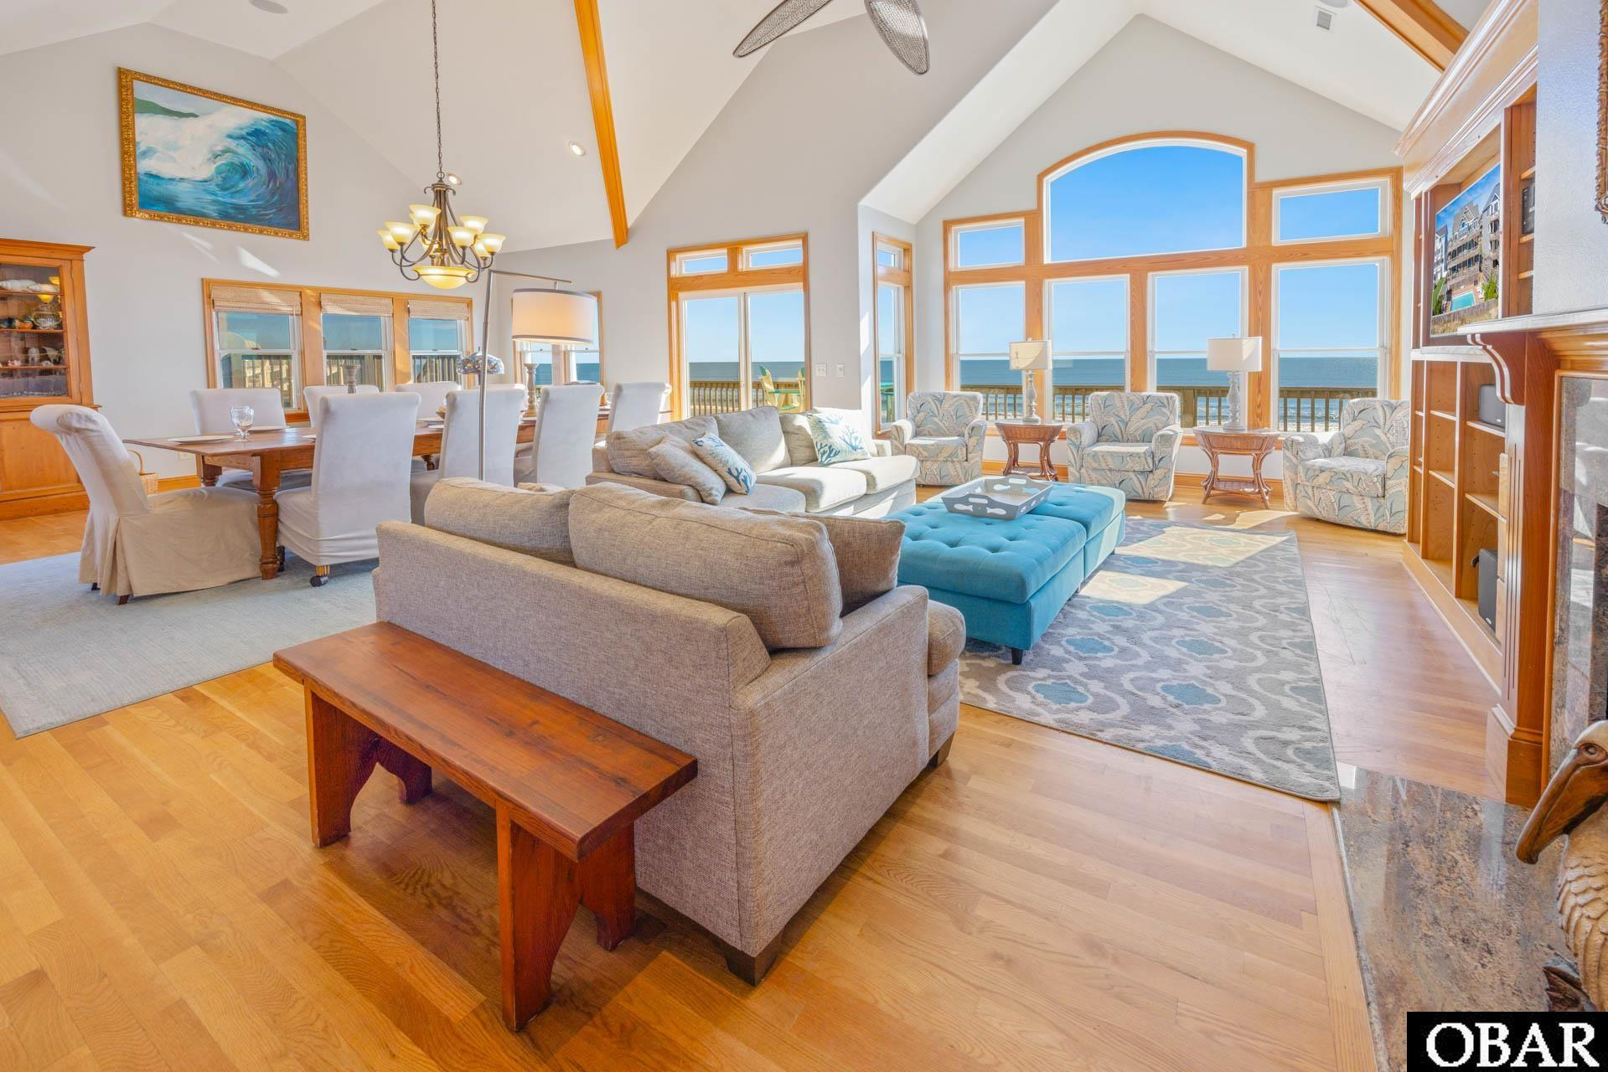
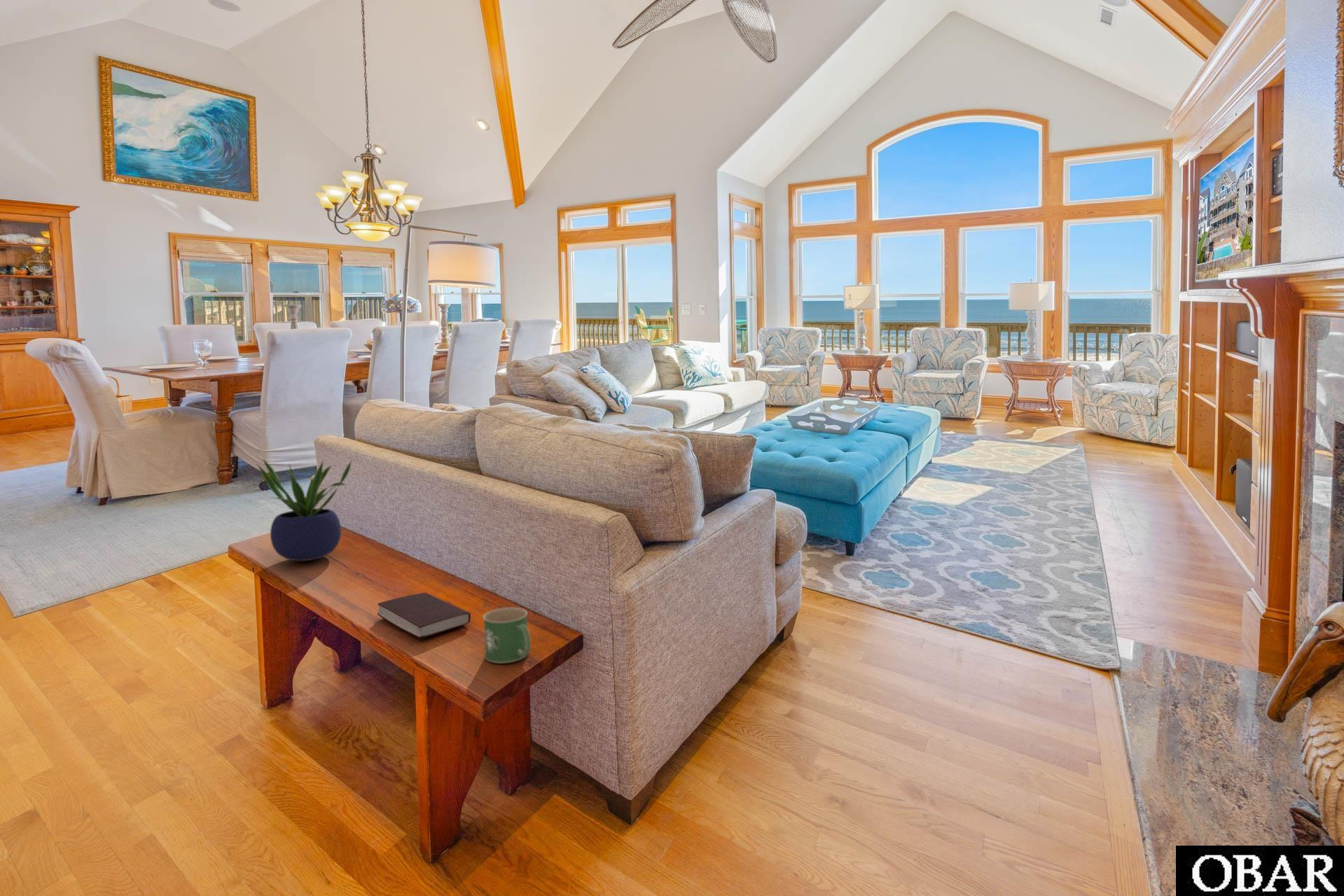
+ mug [483,607,532,664]
+ potted plant [256,458,352,562]
+ book [377,592,471,639]
